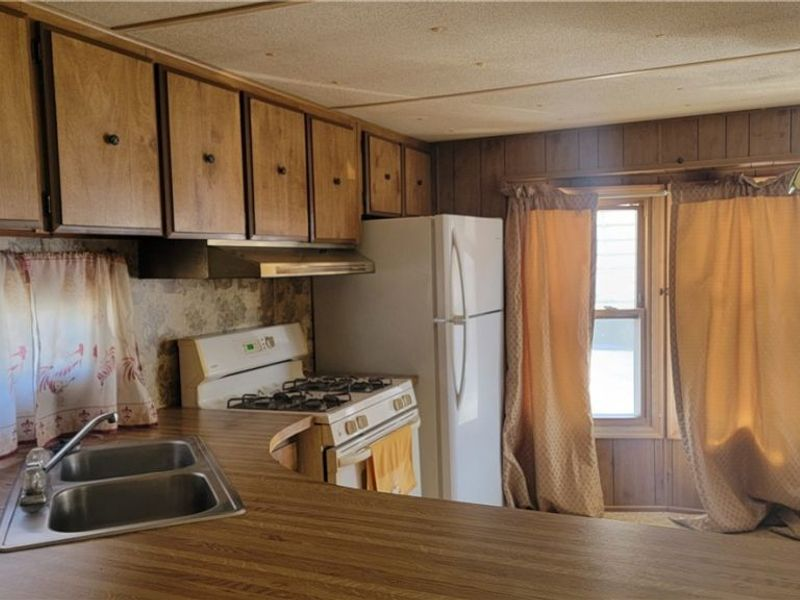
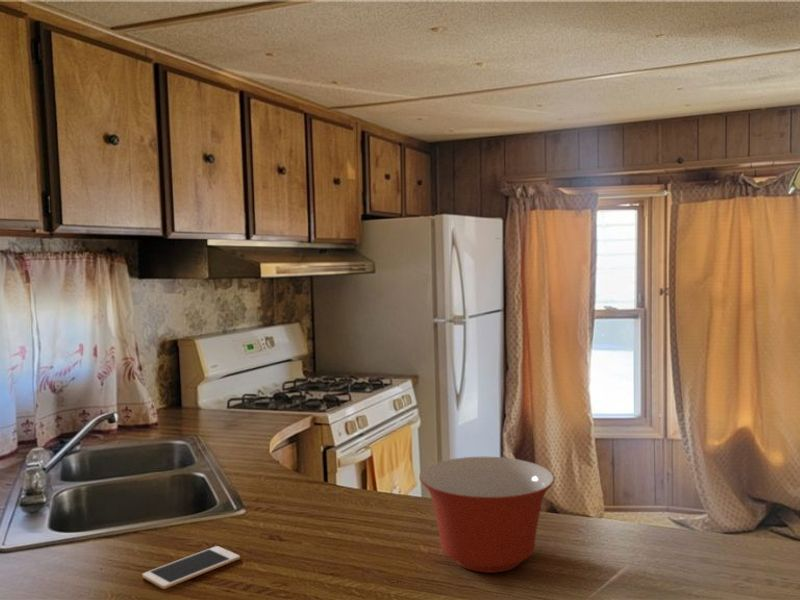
+ mixing bowl [418,456,555,574]
+ cell phone [141,545,241,590]
